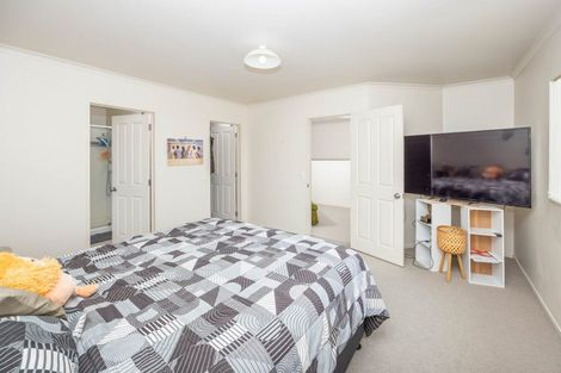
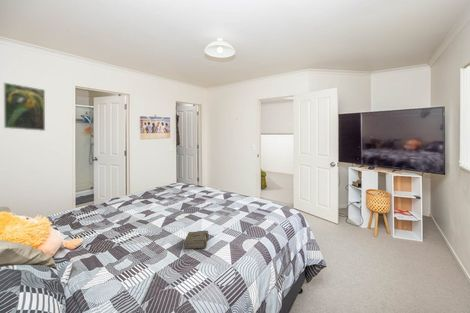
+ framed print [3,81,46,132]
+ diary [182,230,209,252]
